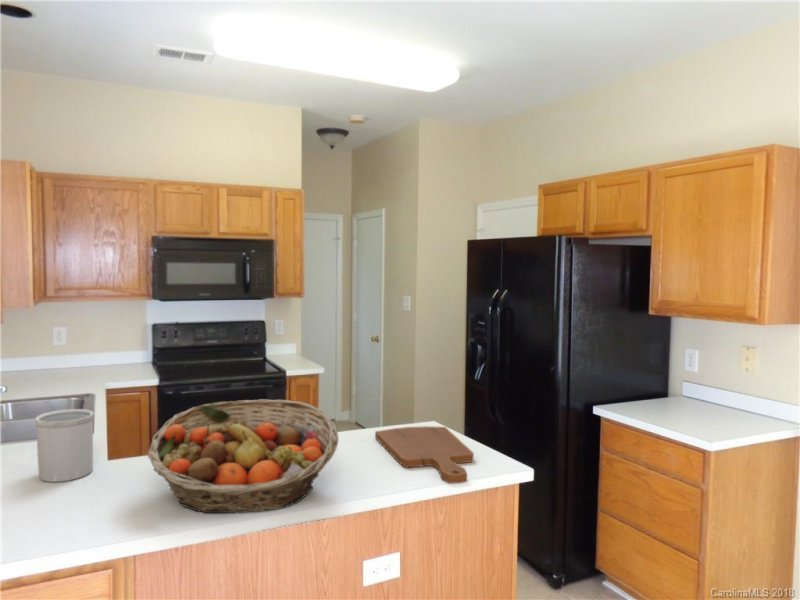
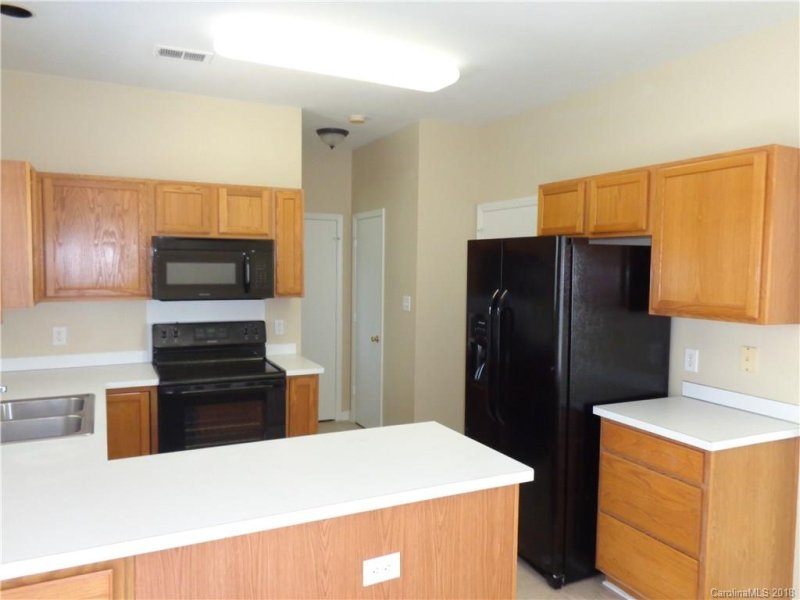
- cutting board [374,425,475,484]
- utensil holder [34,408,95,483]
- fruit basket [147,398,339,514]
